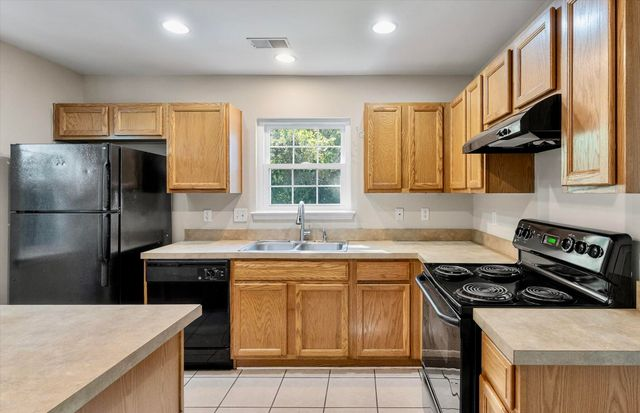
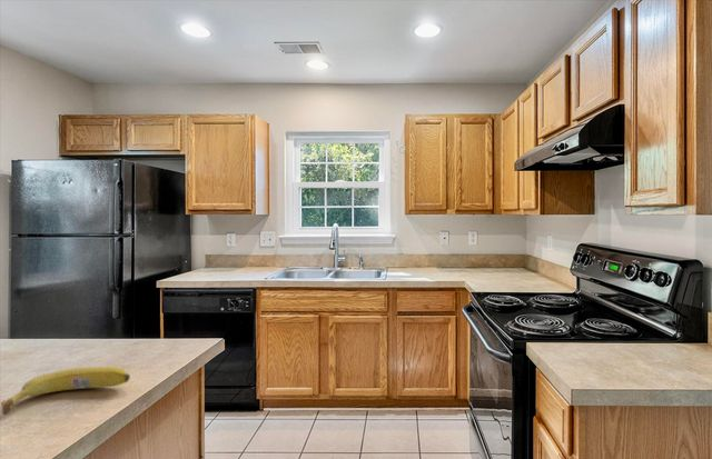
+ fruit [0,366,131,416]
